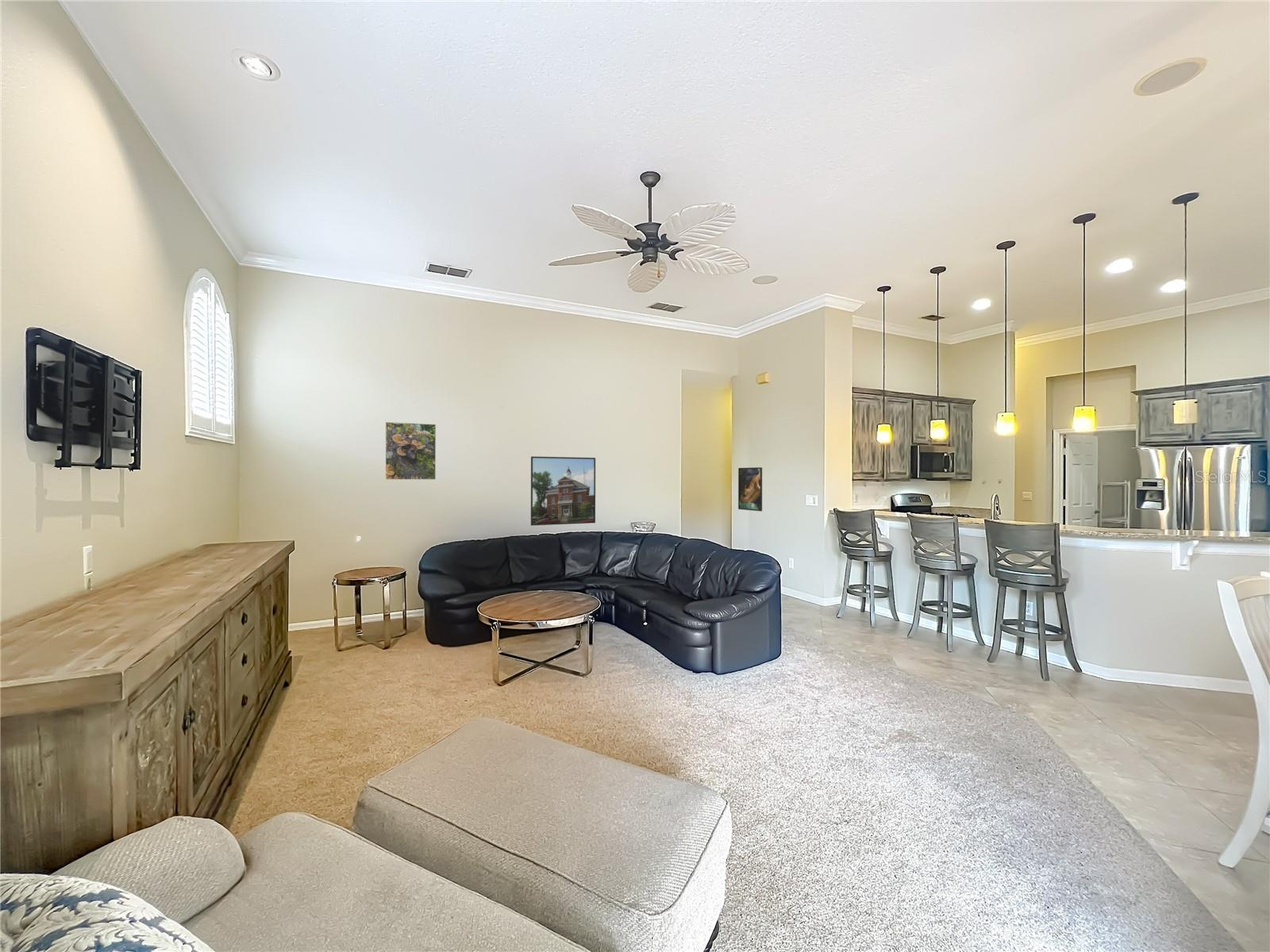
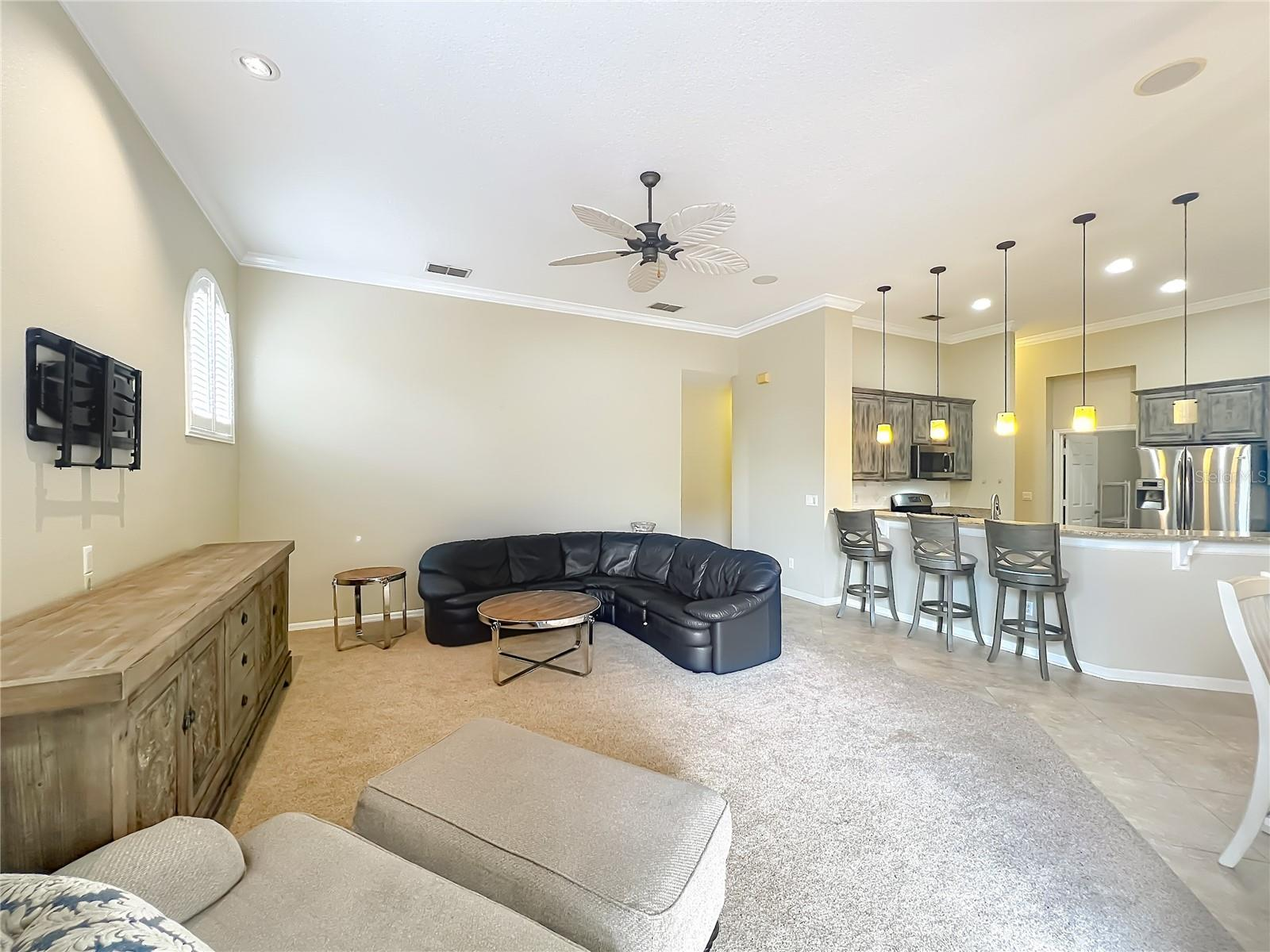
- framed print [530,455,596,526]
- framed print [385,421,437,481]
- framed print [737,466,763,512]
